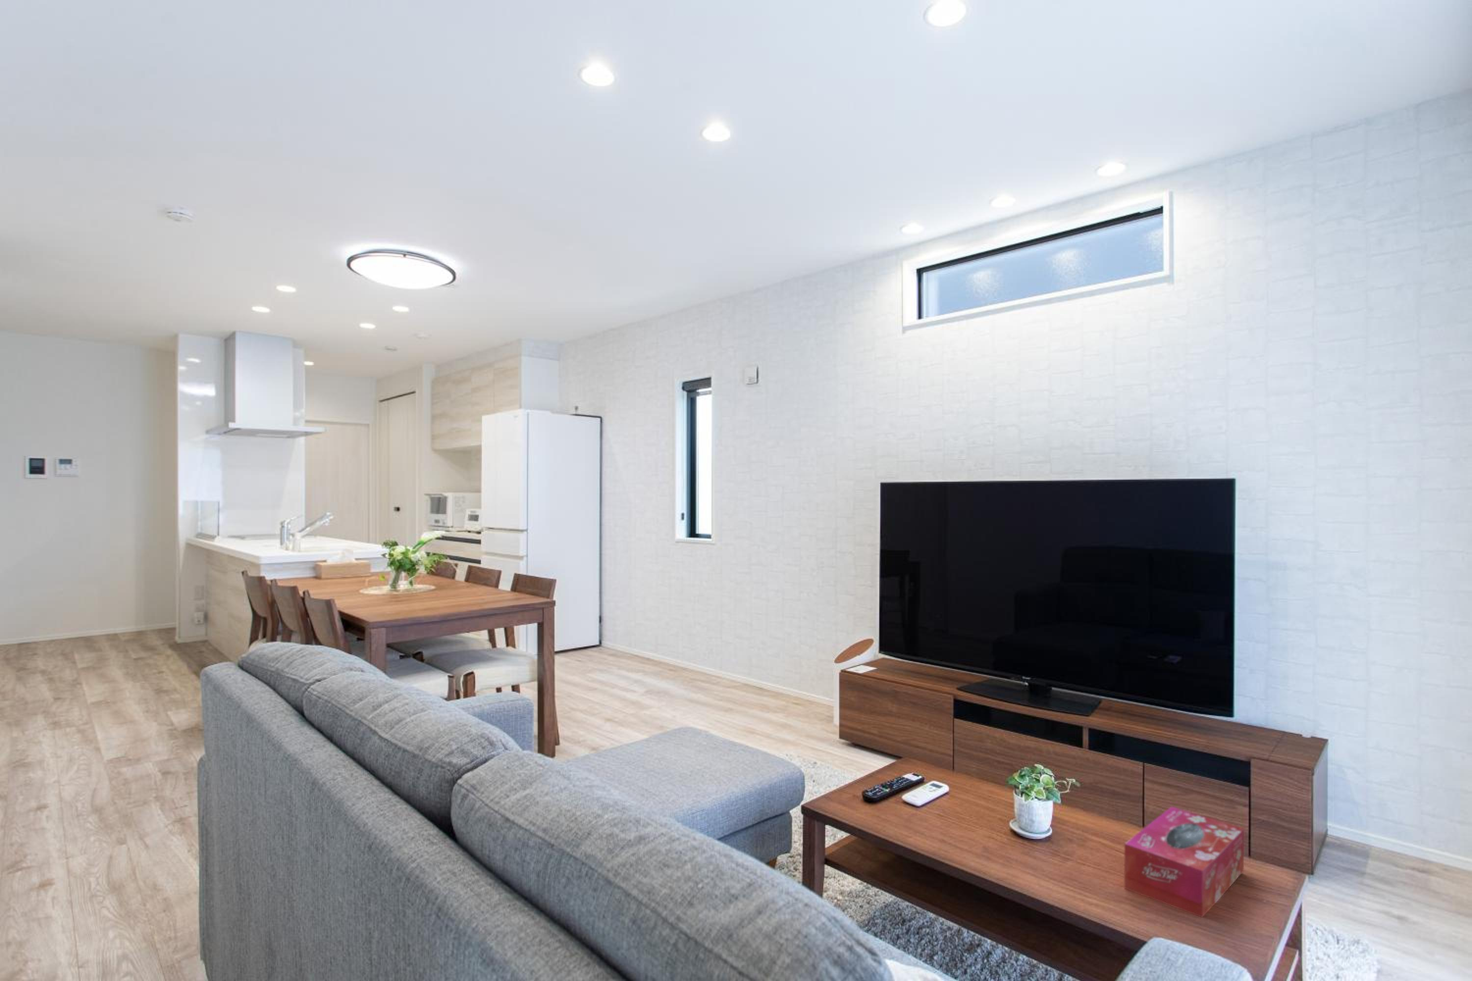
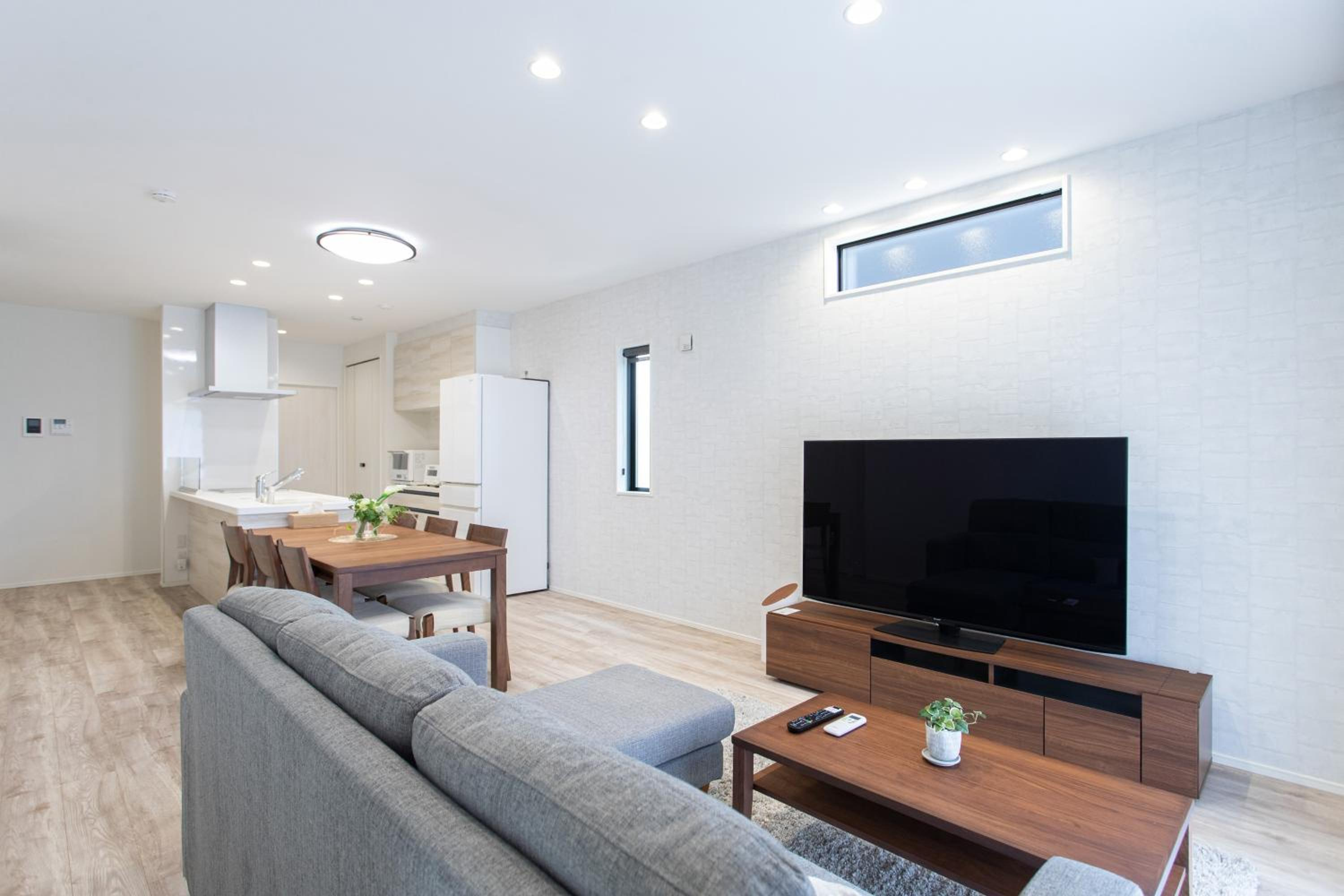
- tissue box [1124,806,1244,917]
